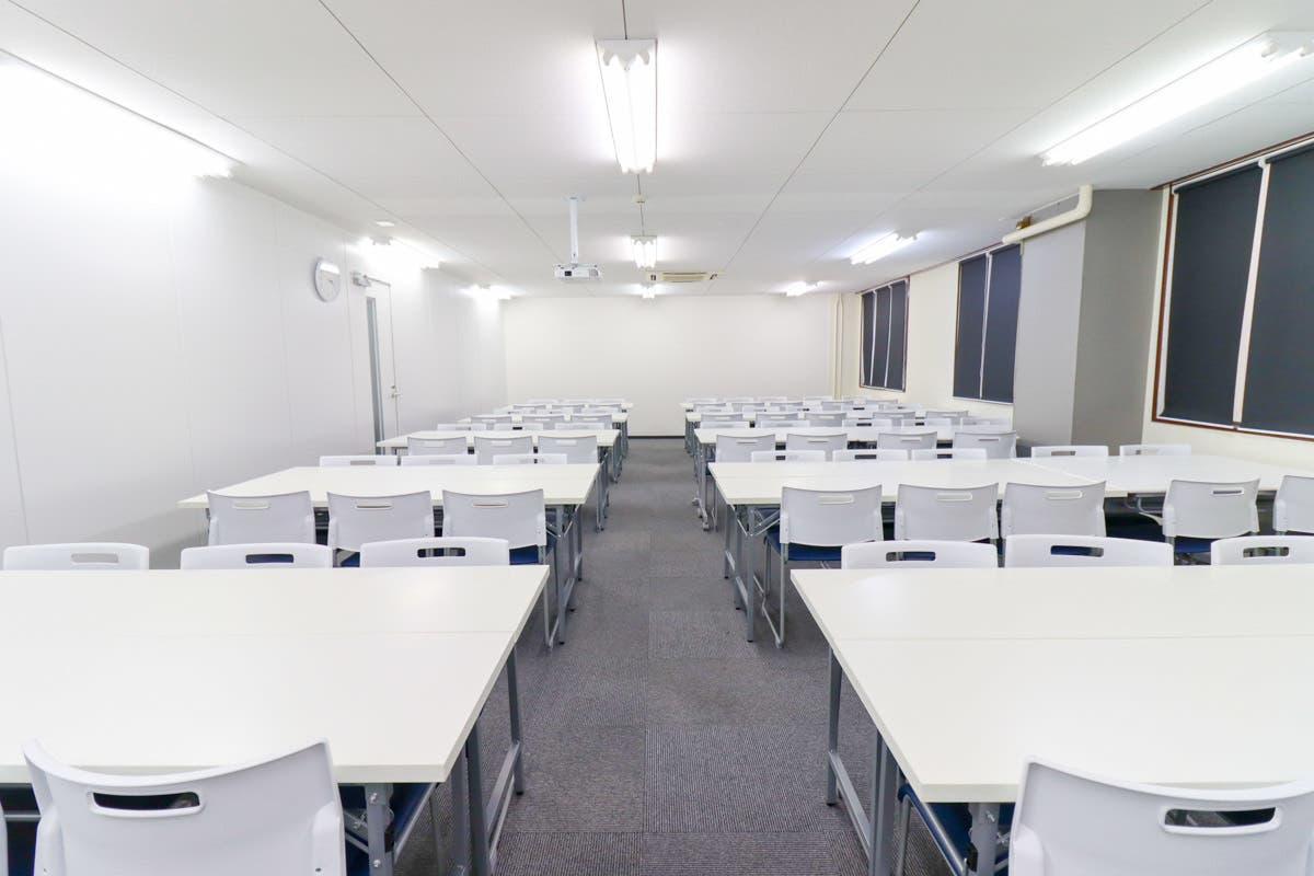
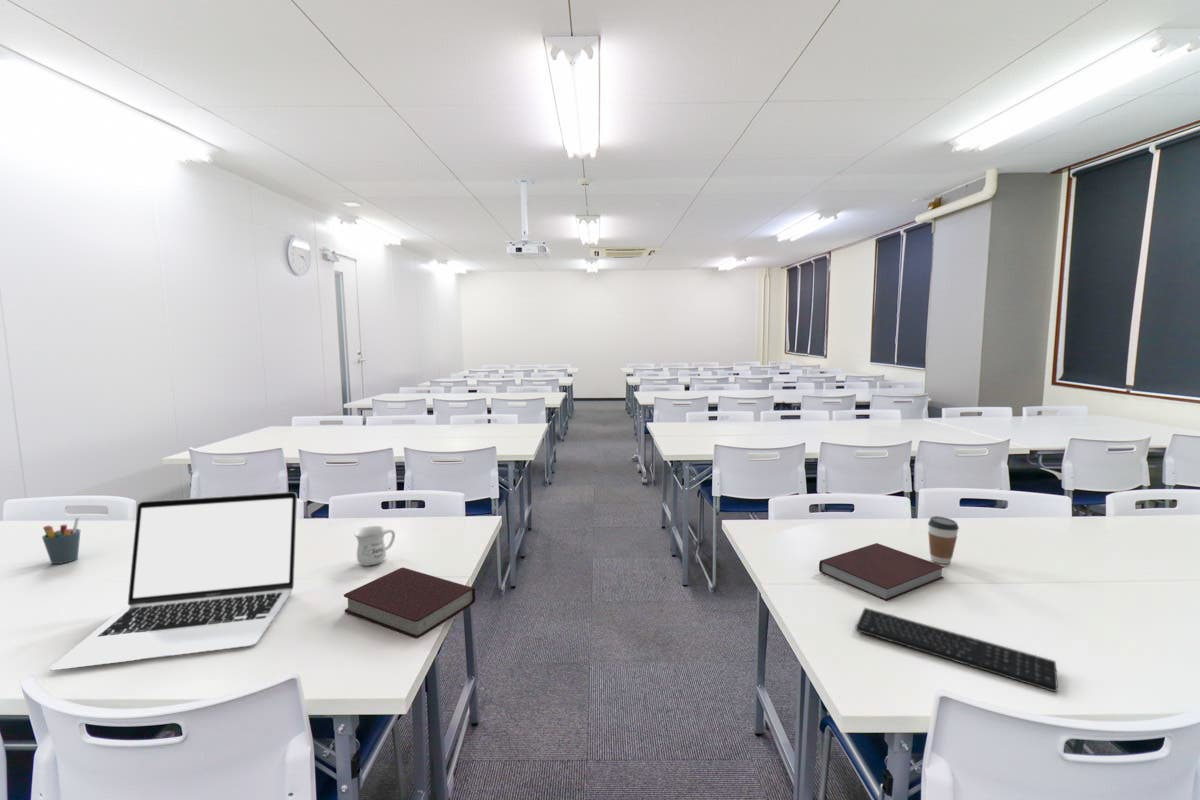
+ book [343,567,476,639]
+ pen holder [41,516,81,565]
+ coffee cup [927,515,960,565]
+ laptop [49,491,298,671]
+ keyboard [855,607,1059,693]
+ mug [353,525,396,566]
+ notebook [818,542,945,602]
